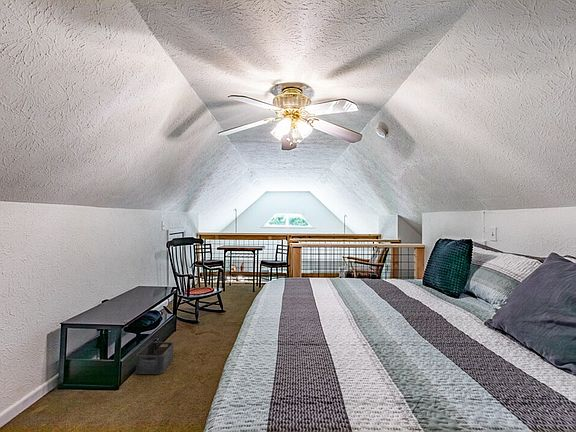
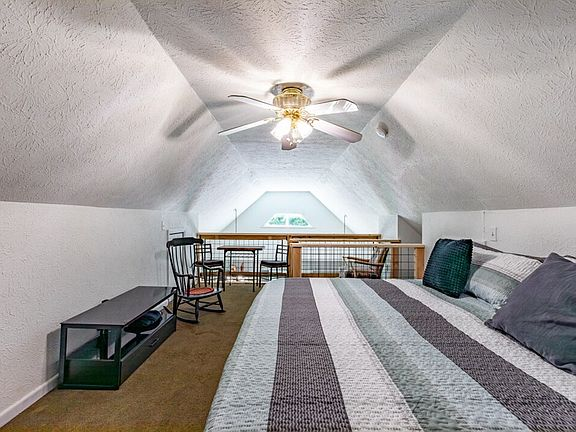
- storage bin [135,341,175,375]
